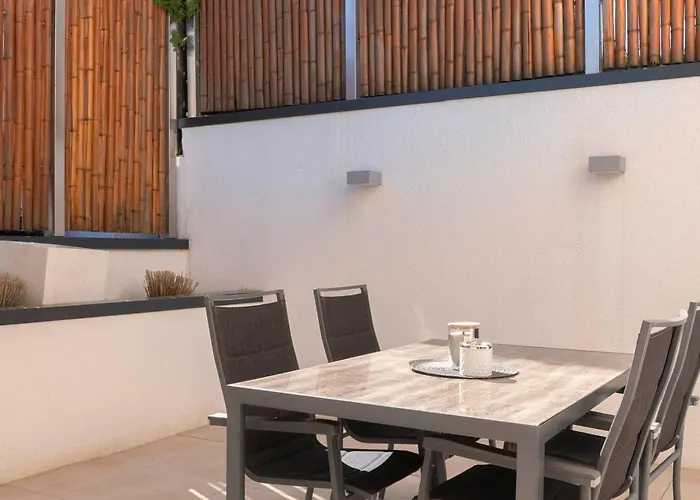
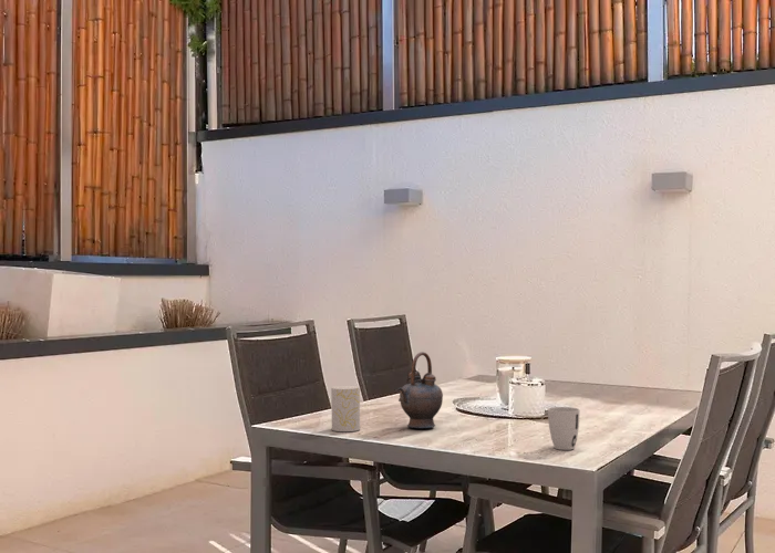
+ teapot [397,351,444,429]
+ cup [547,406,581,451]
+ cup [330,385,361,432]
